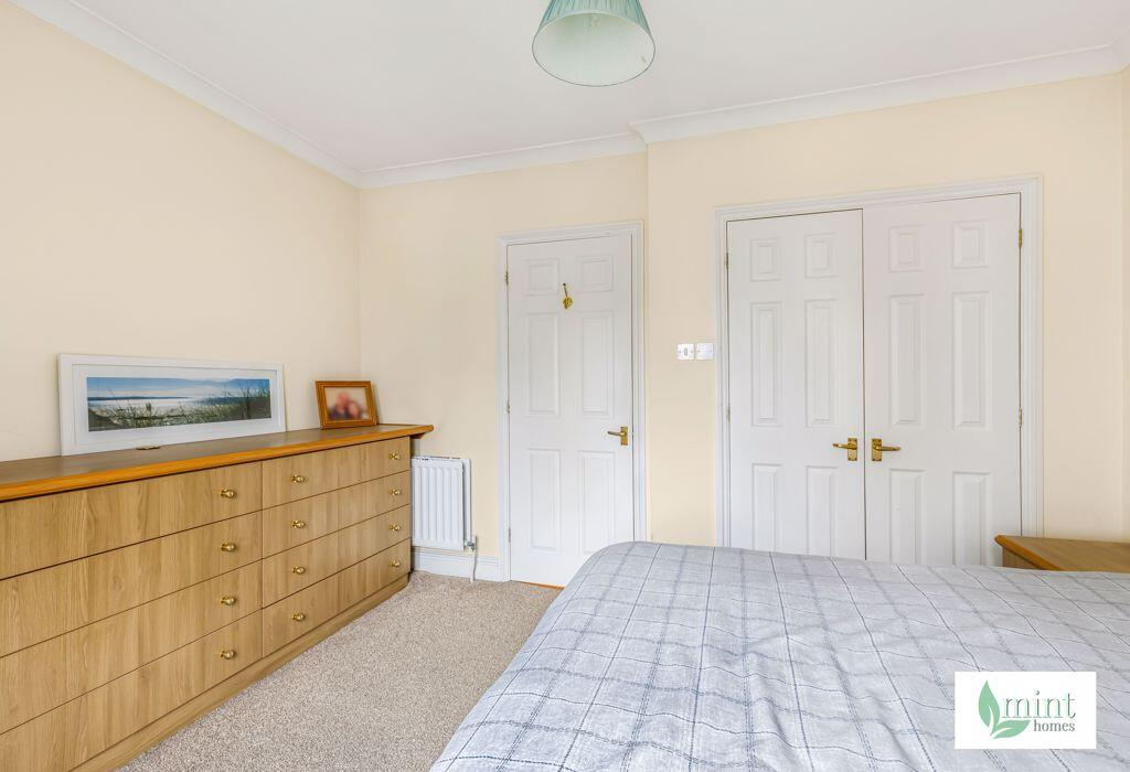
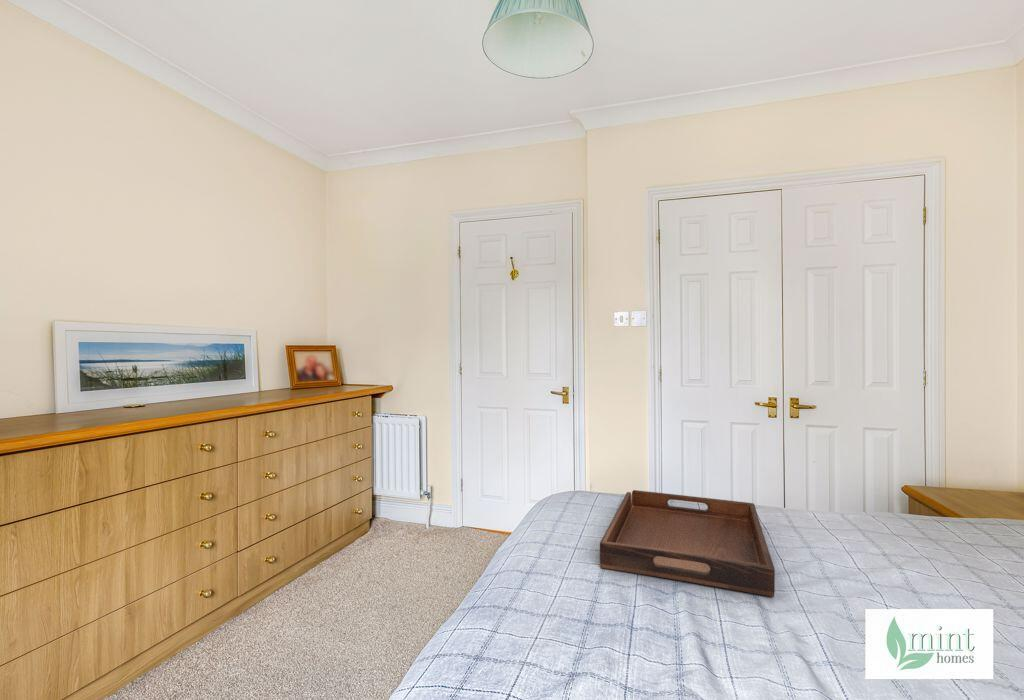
+ serving tray [599,489,776,598]
